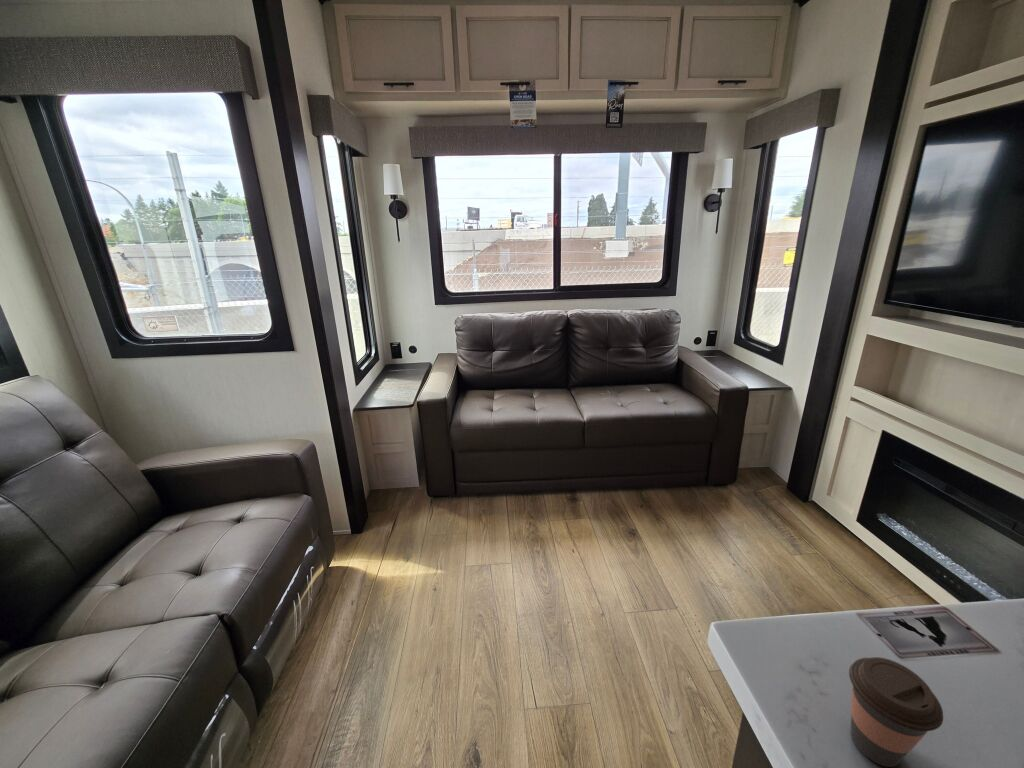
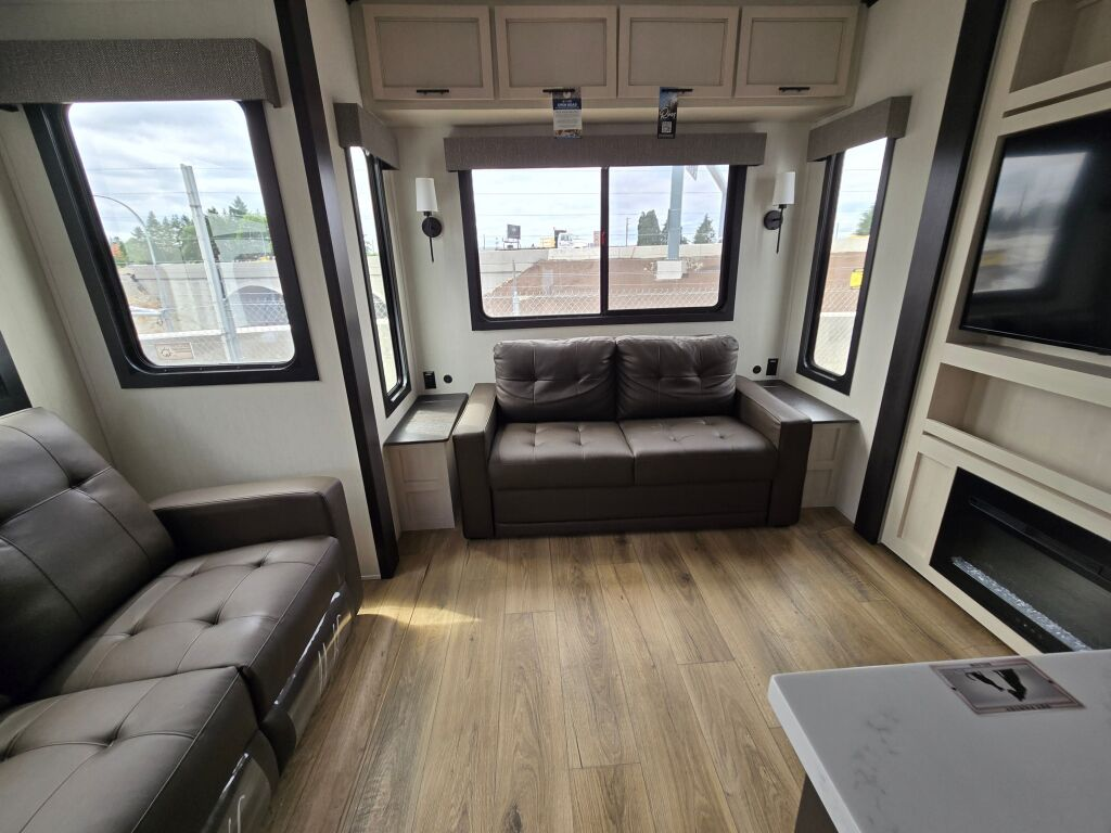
- coffee cup [848,656,944,768]
